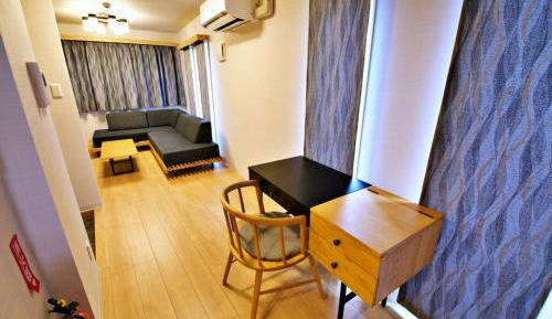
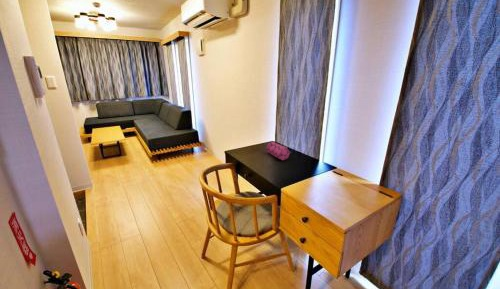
+ pencil case [265,141,292,161]
